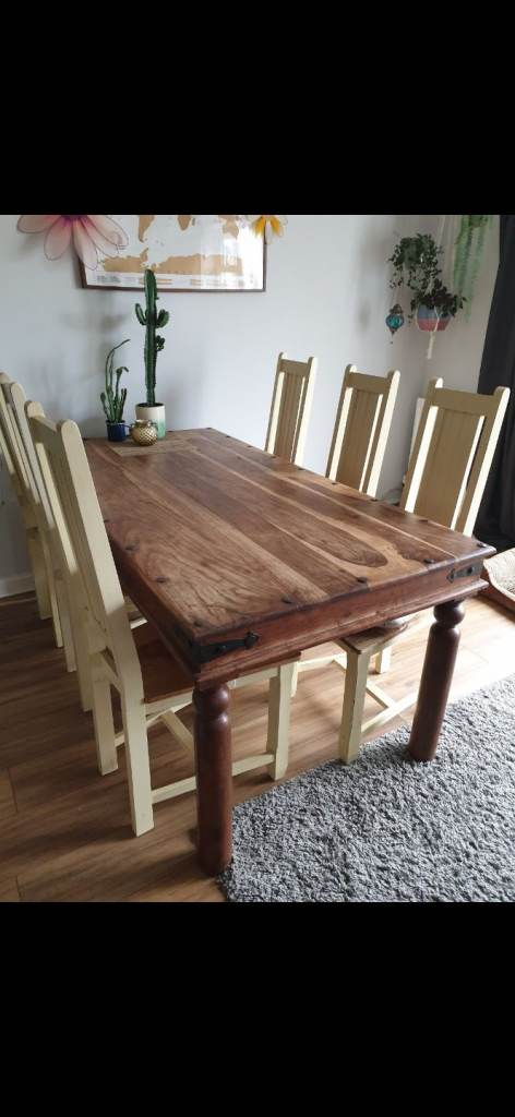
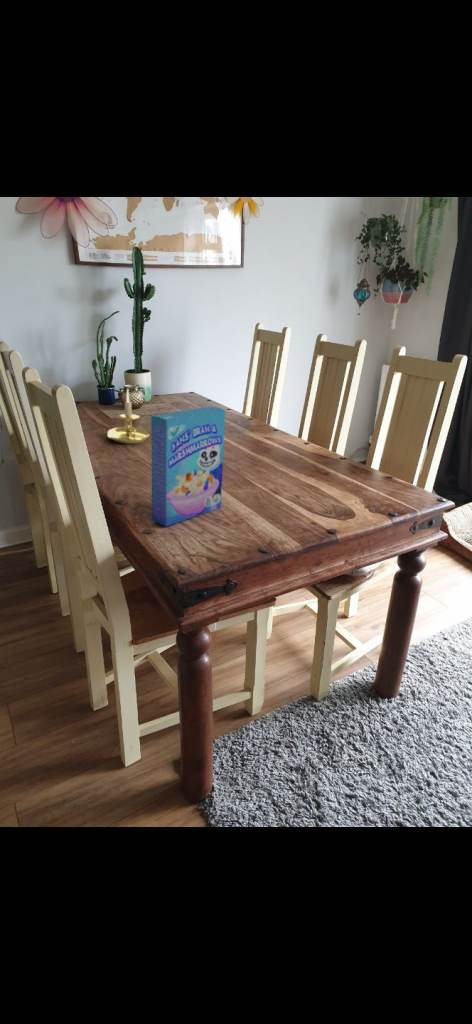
+ candle holder [106,387,150,445]
+ cereal box [150,405,226,527]
